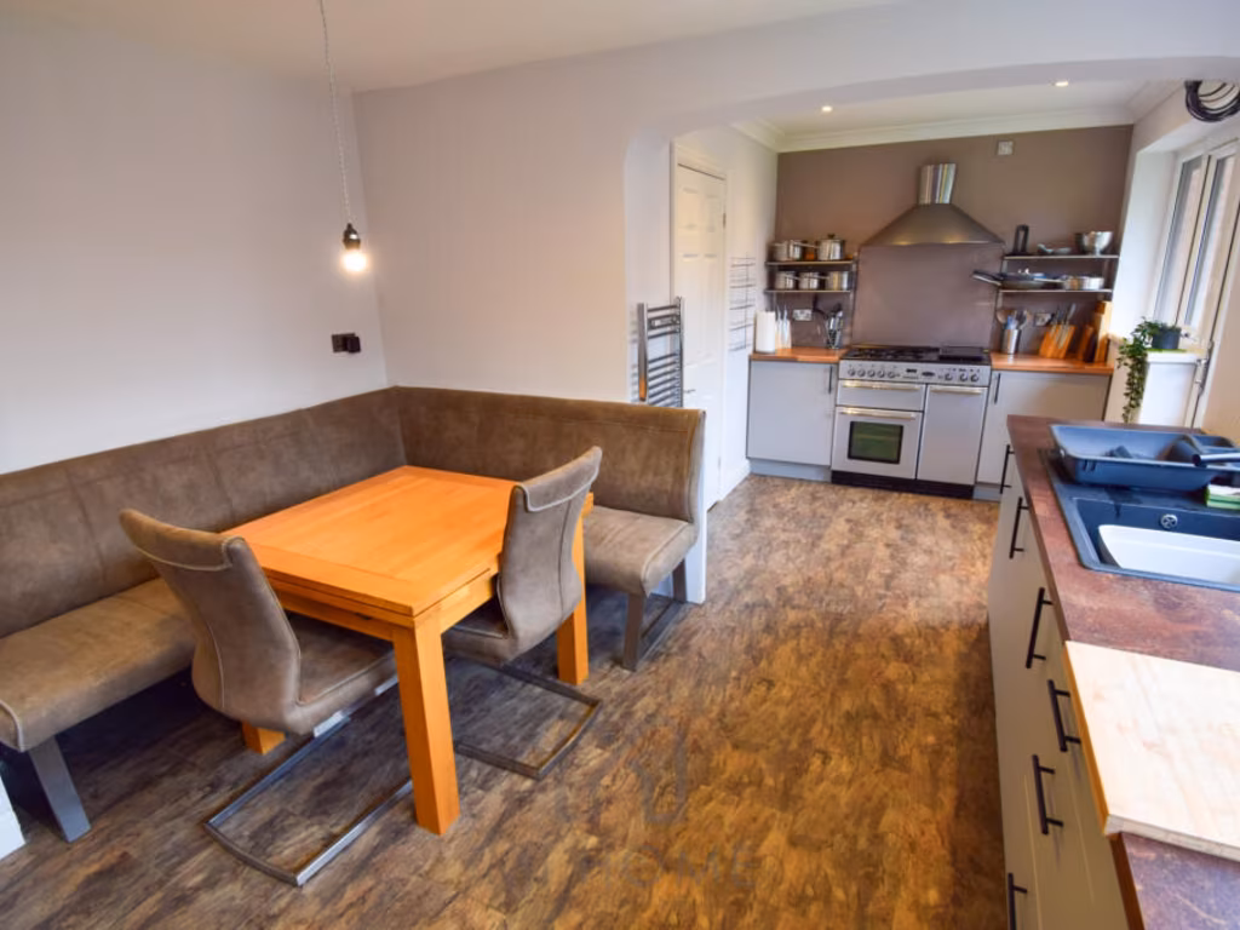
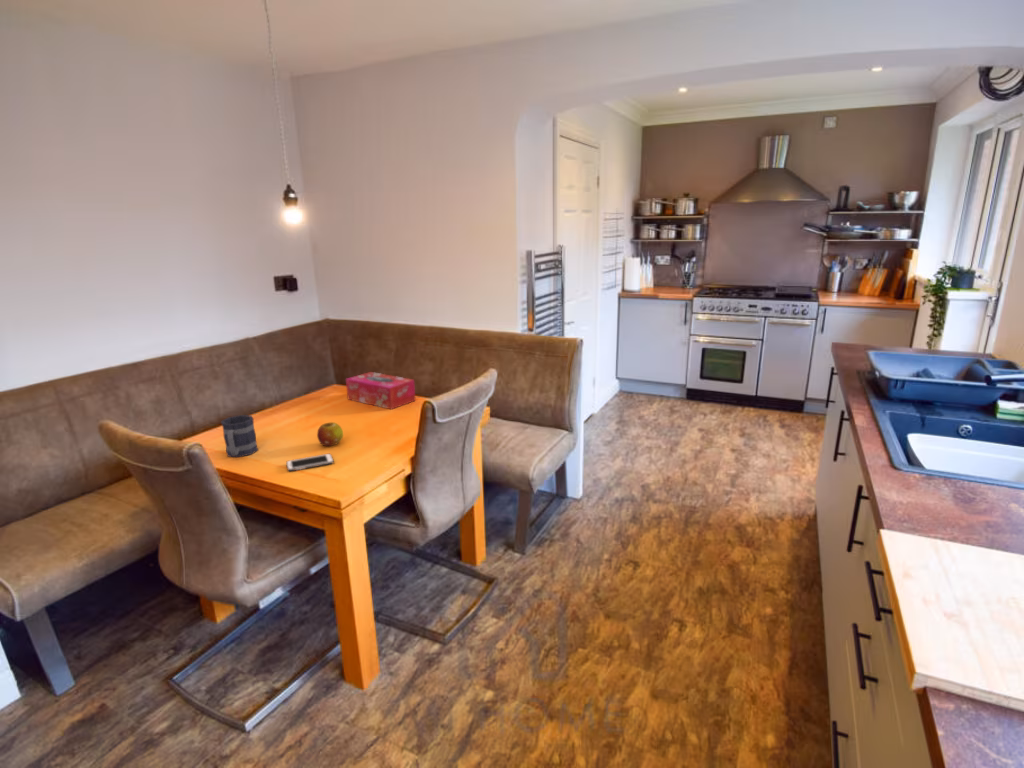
+ mug [220,414,259,458]
+ cell phone [285,453,335,472]
+ tissue box [345,371,417,410]
+ fruit [316,421,344,447]
